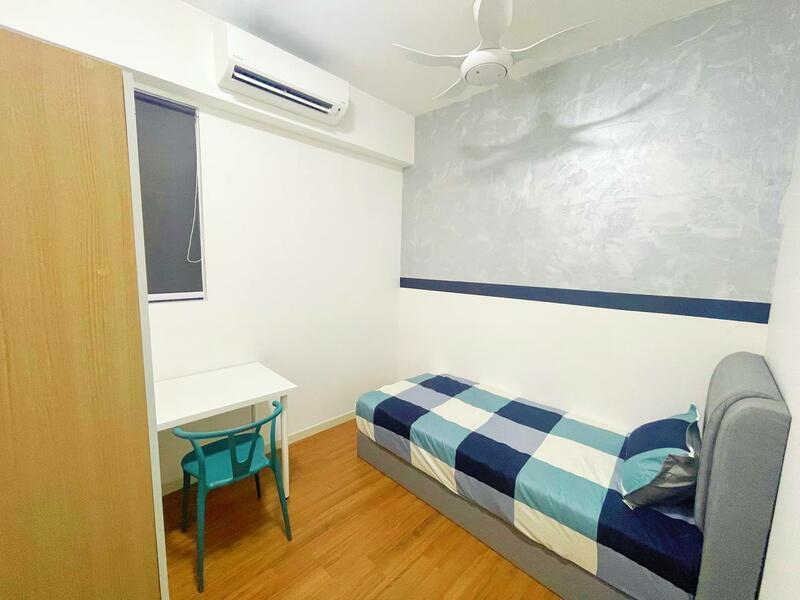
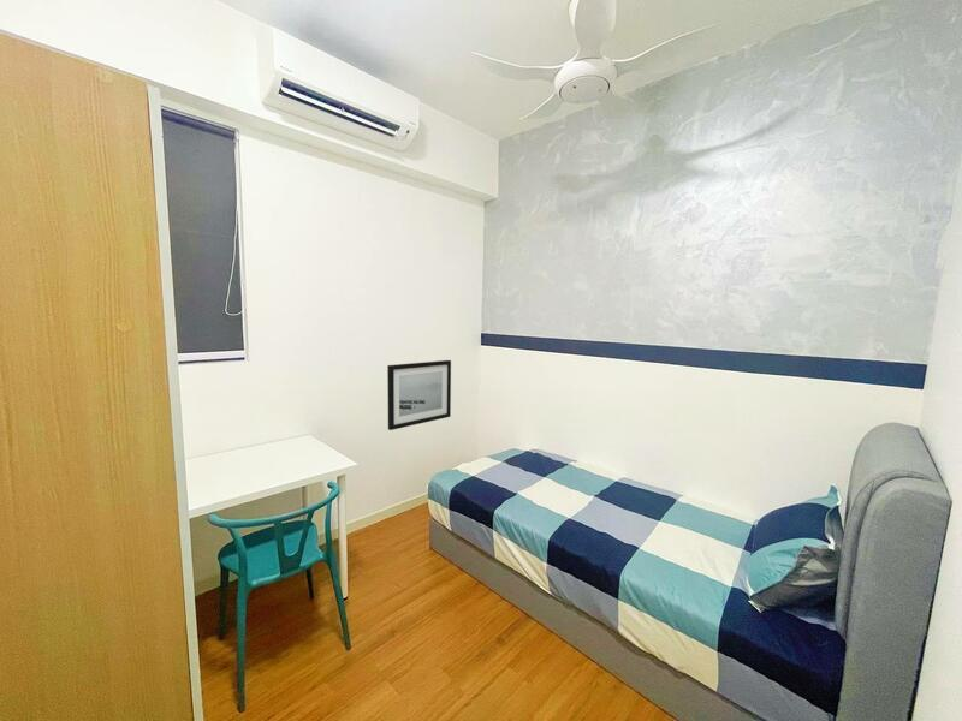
+ wall art [386,359,452,431]
